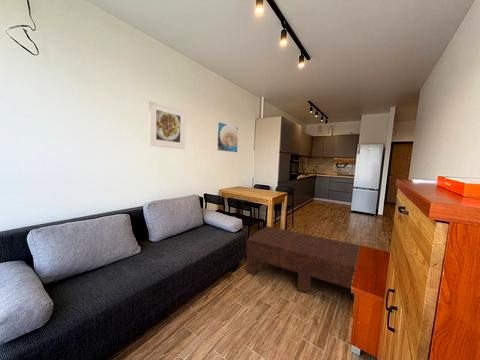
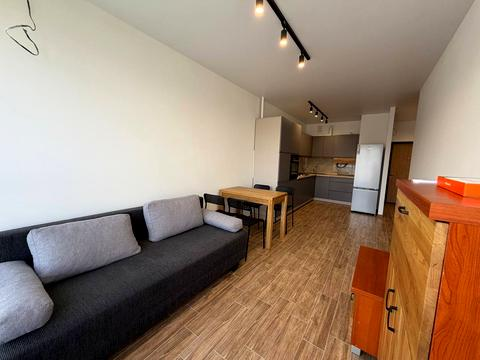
- coffee table [245,225,380,294]
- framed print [148,100,186,150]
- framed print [215,121,239,153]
